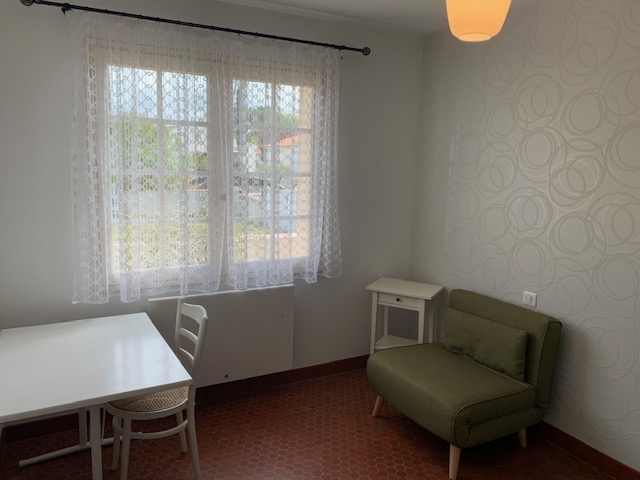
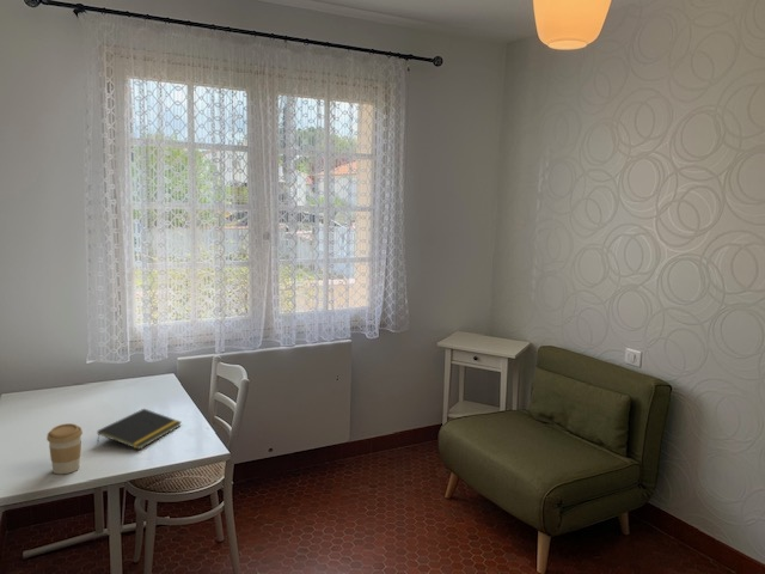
+ coffee cup [45,422,84,475]
+ notepad [96,408,183,451]
